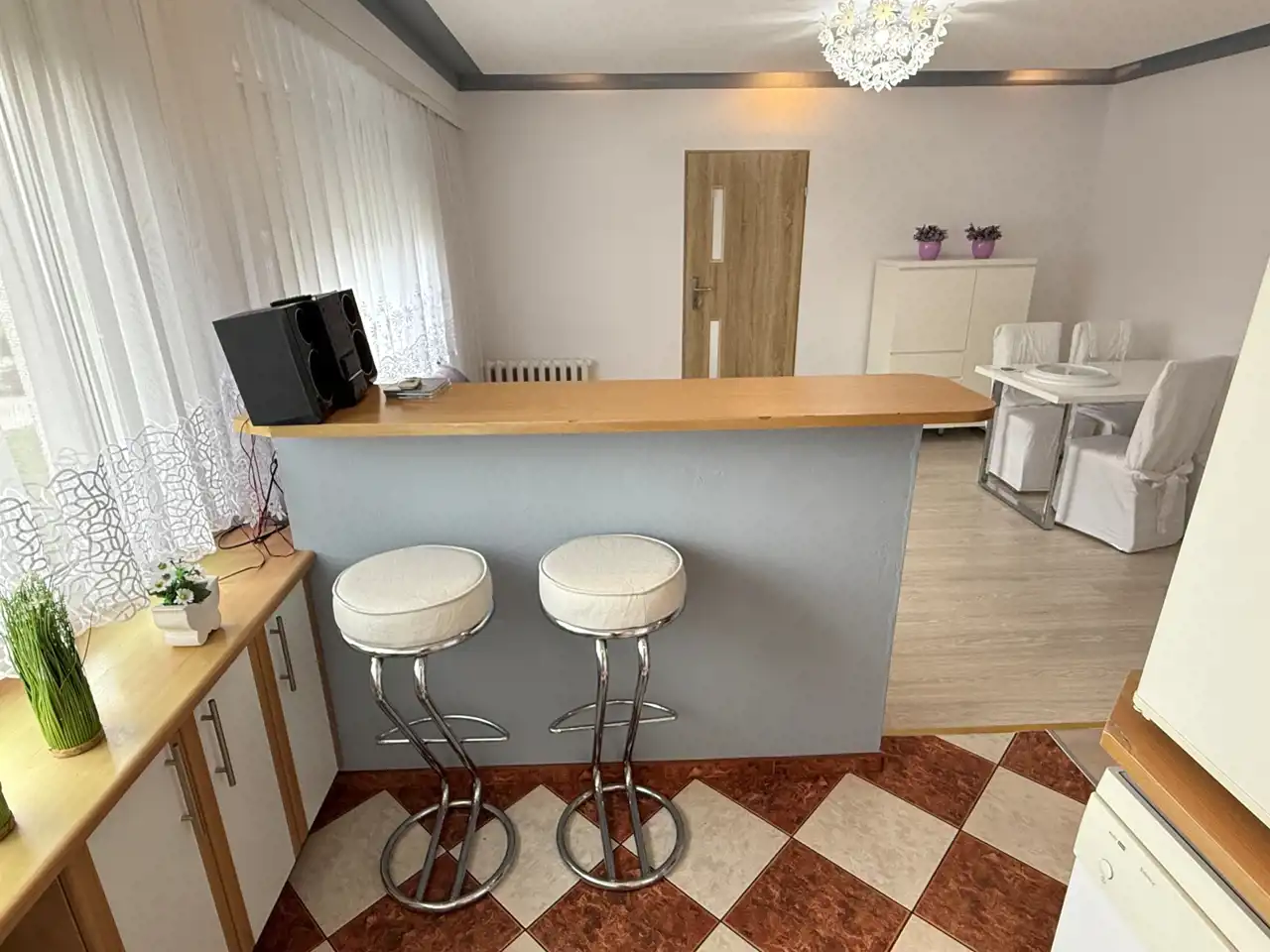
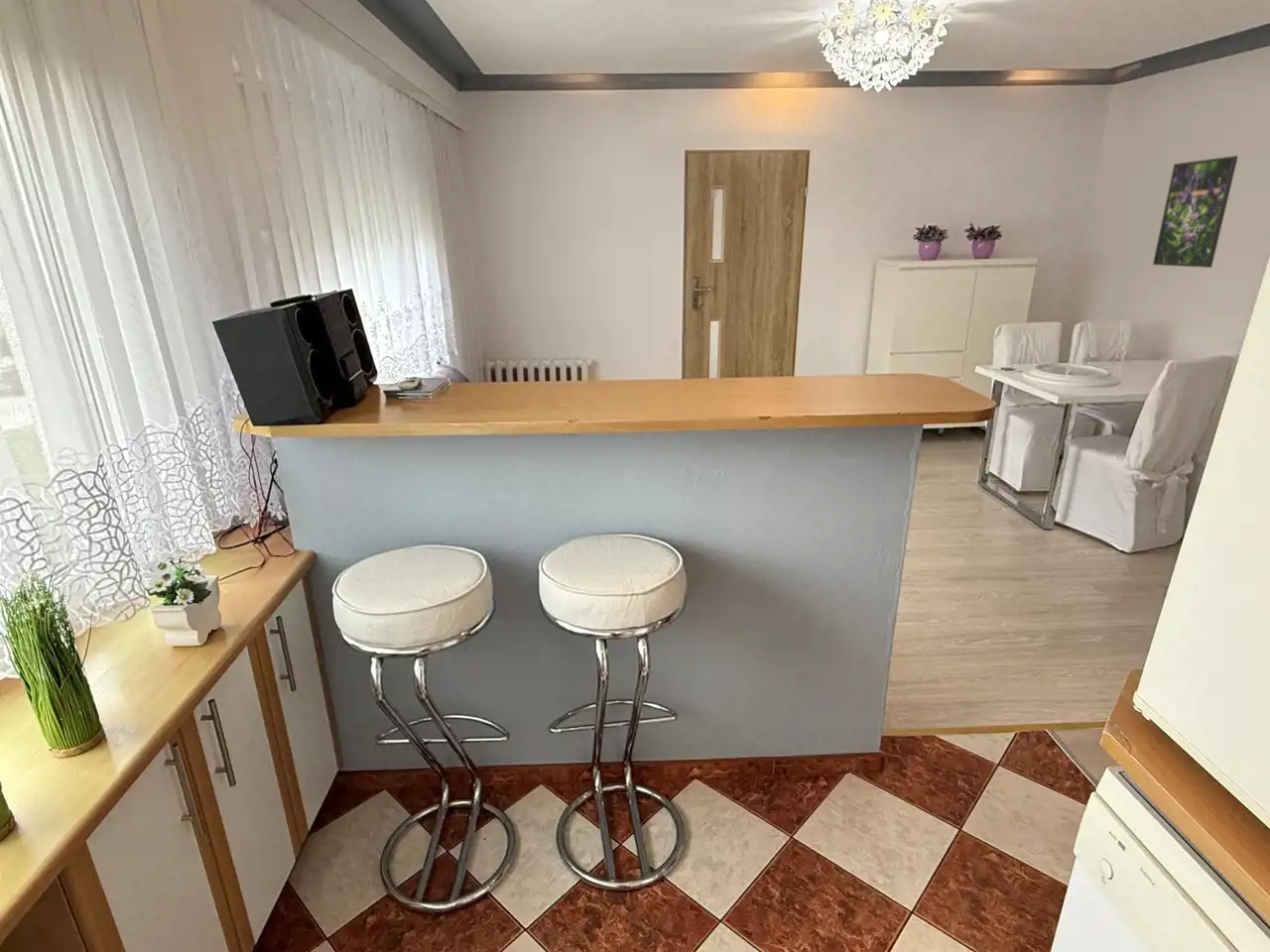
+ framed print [1152,155,1239,269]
